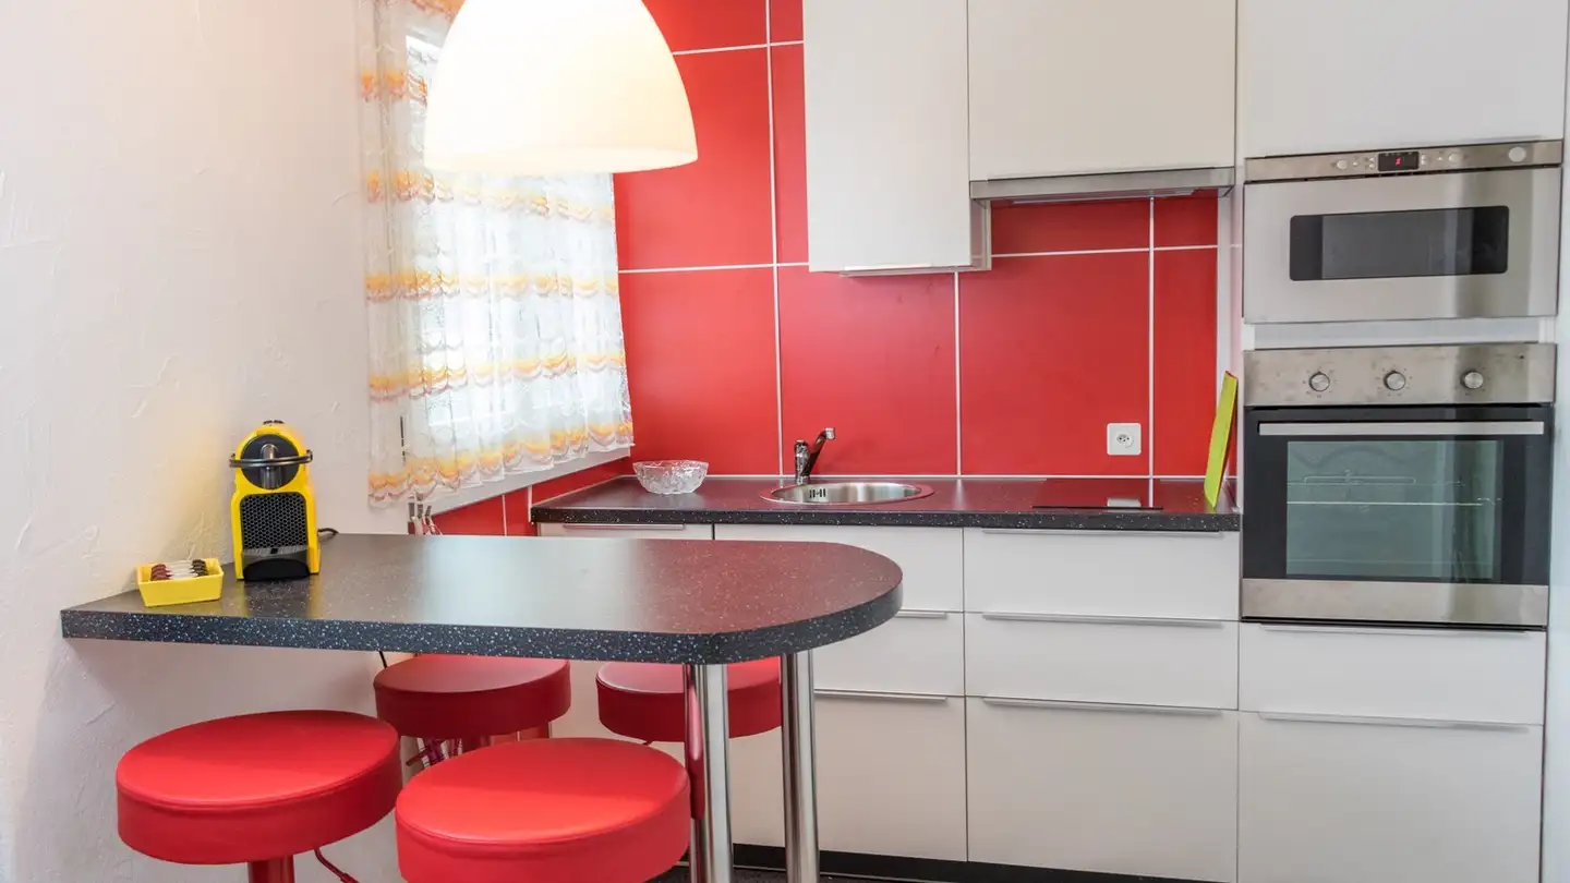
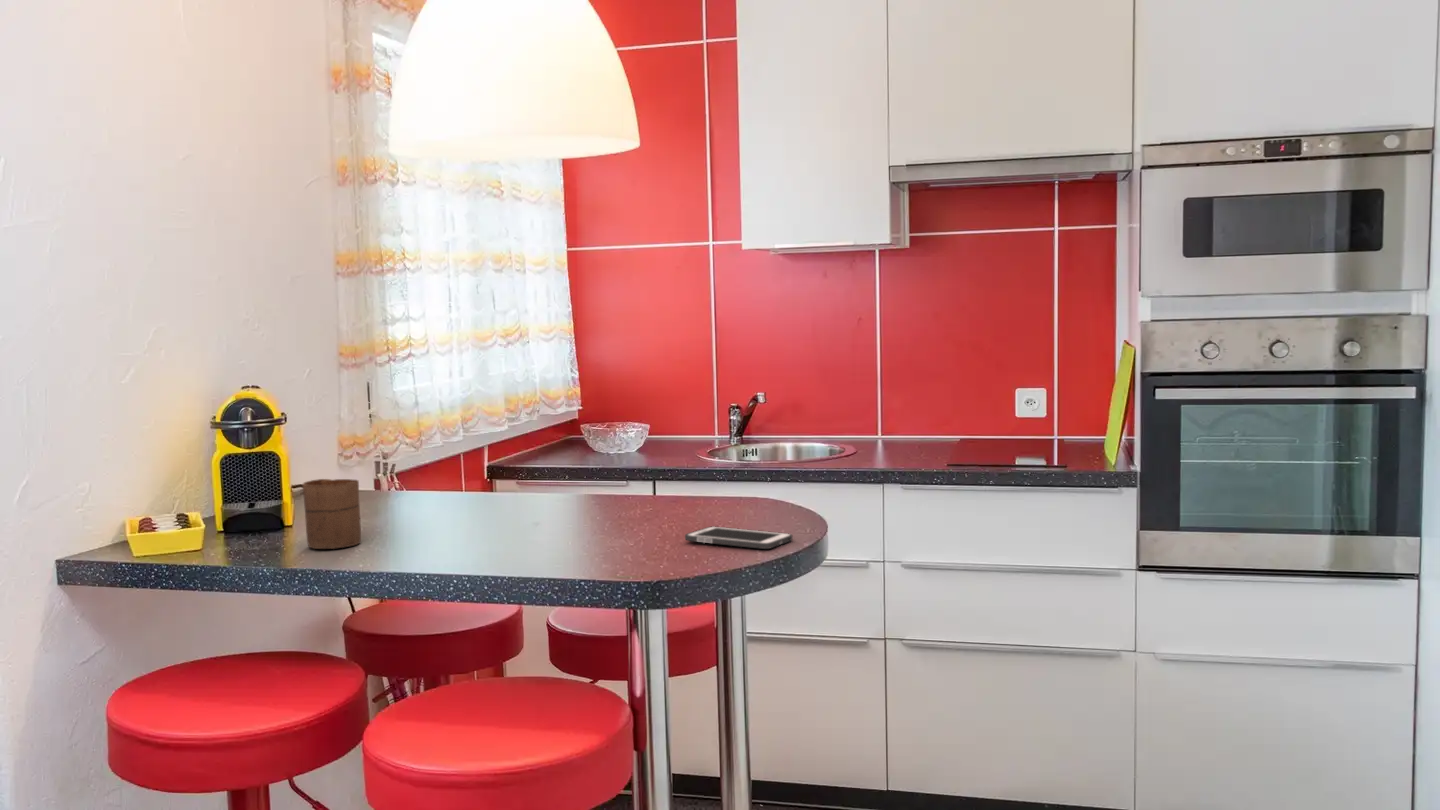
+ cell phone [684,525,794,550]
+ cup [302,478,362,550]
